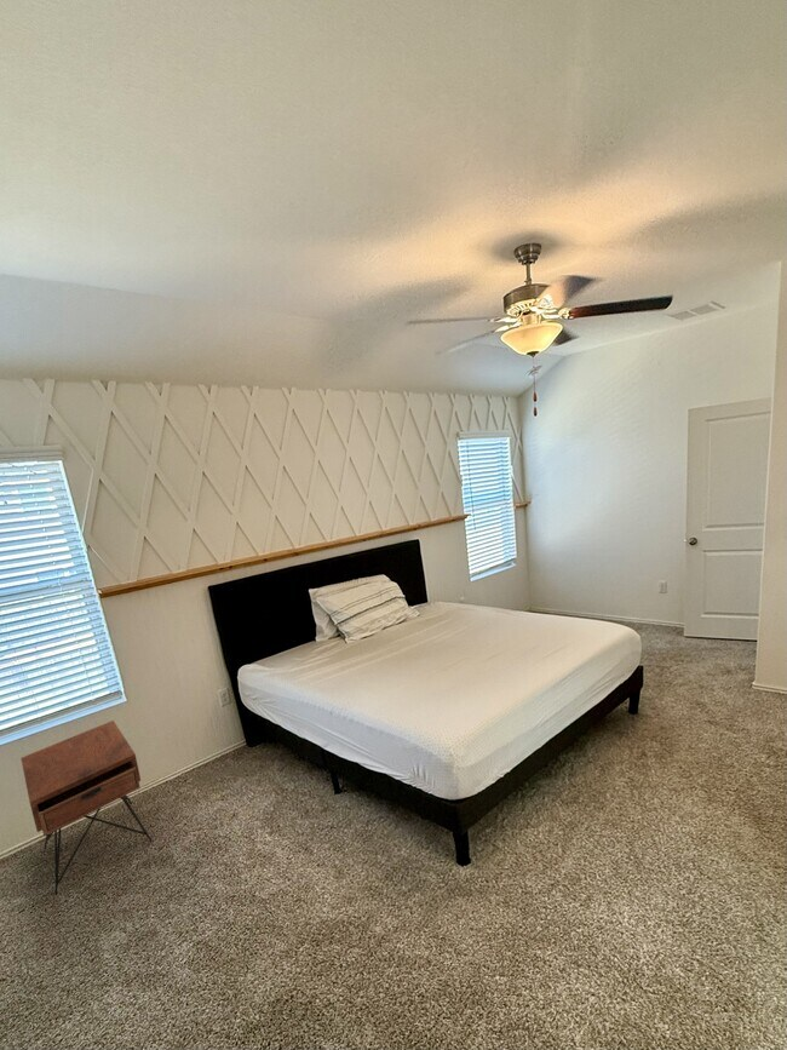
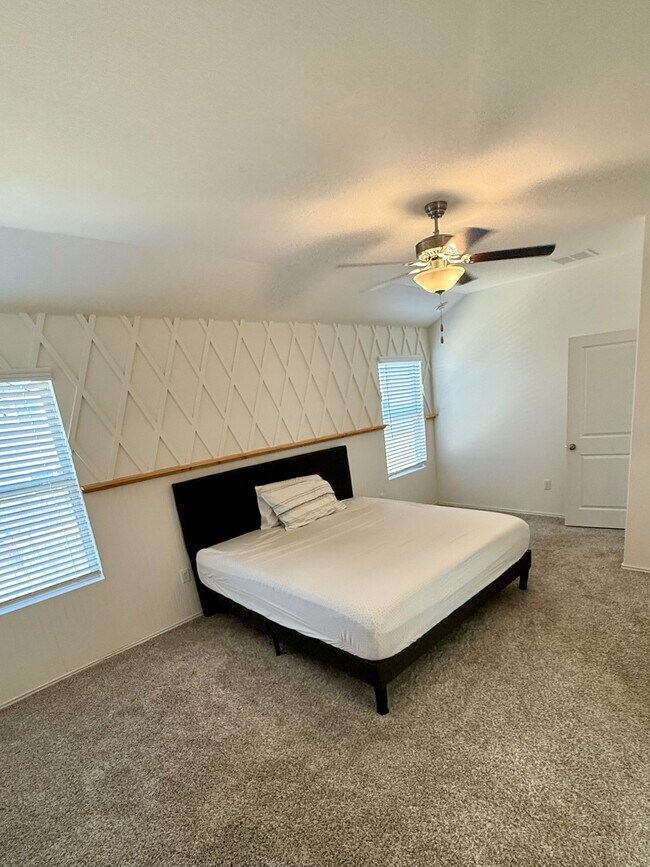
- nightstand [19,719,154,896]
